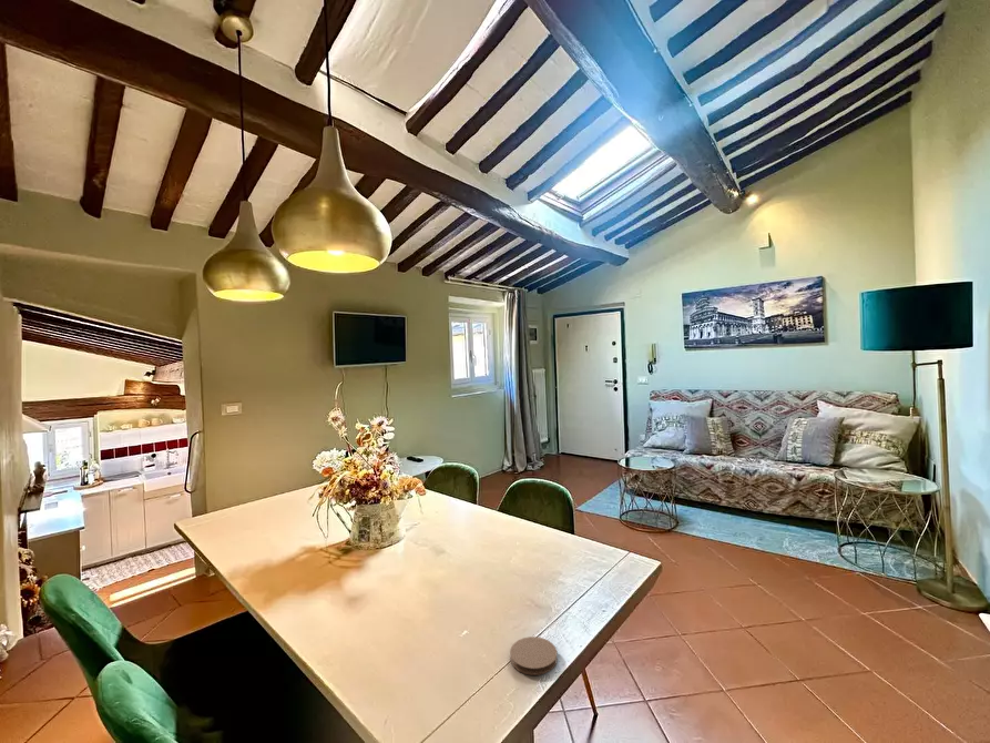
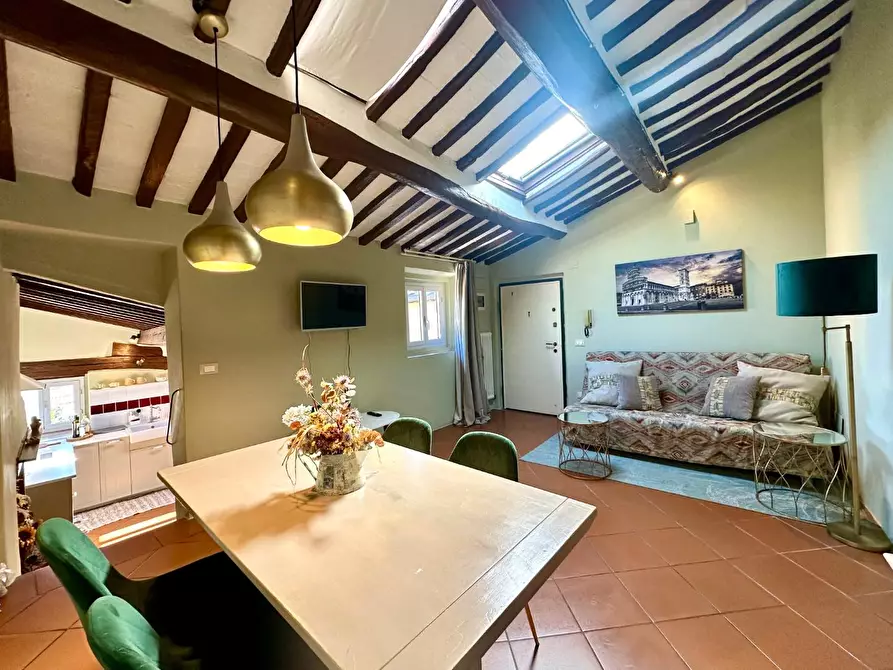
- coaster [509,635,559,676]
